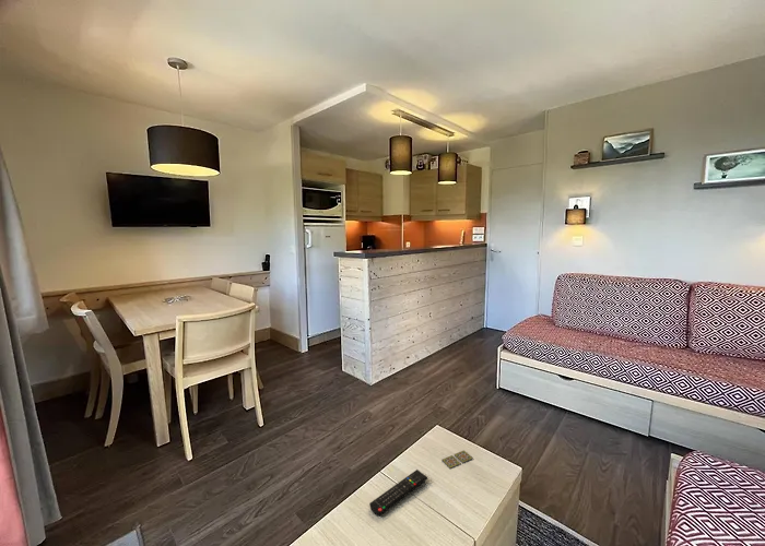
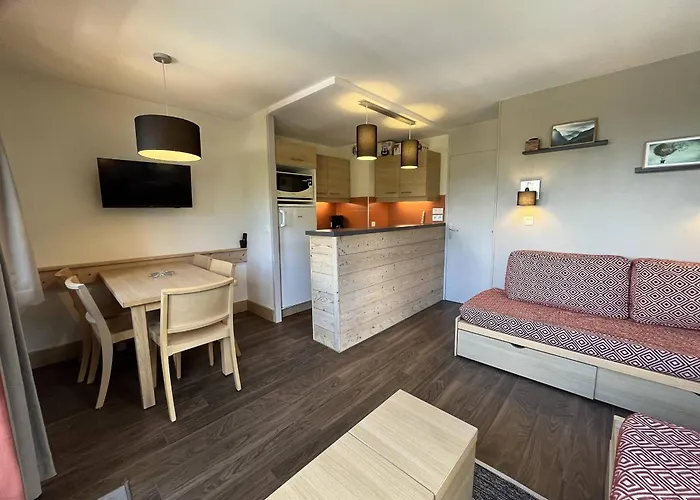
- coaster [440,449,473,470]
- remote control [368,468,428,517]
